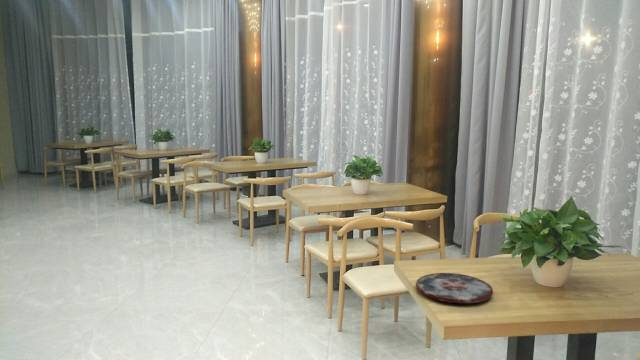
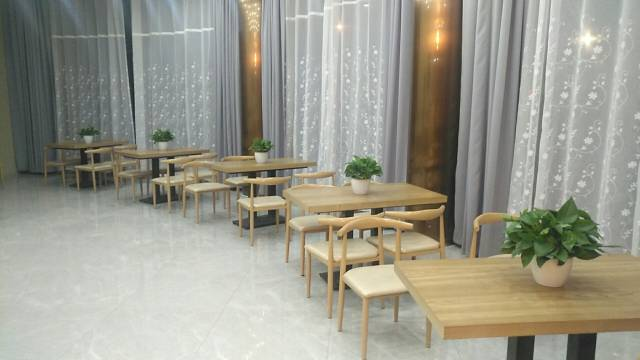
- plate [415,272,494,304]
